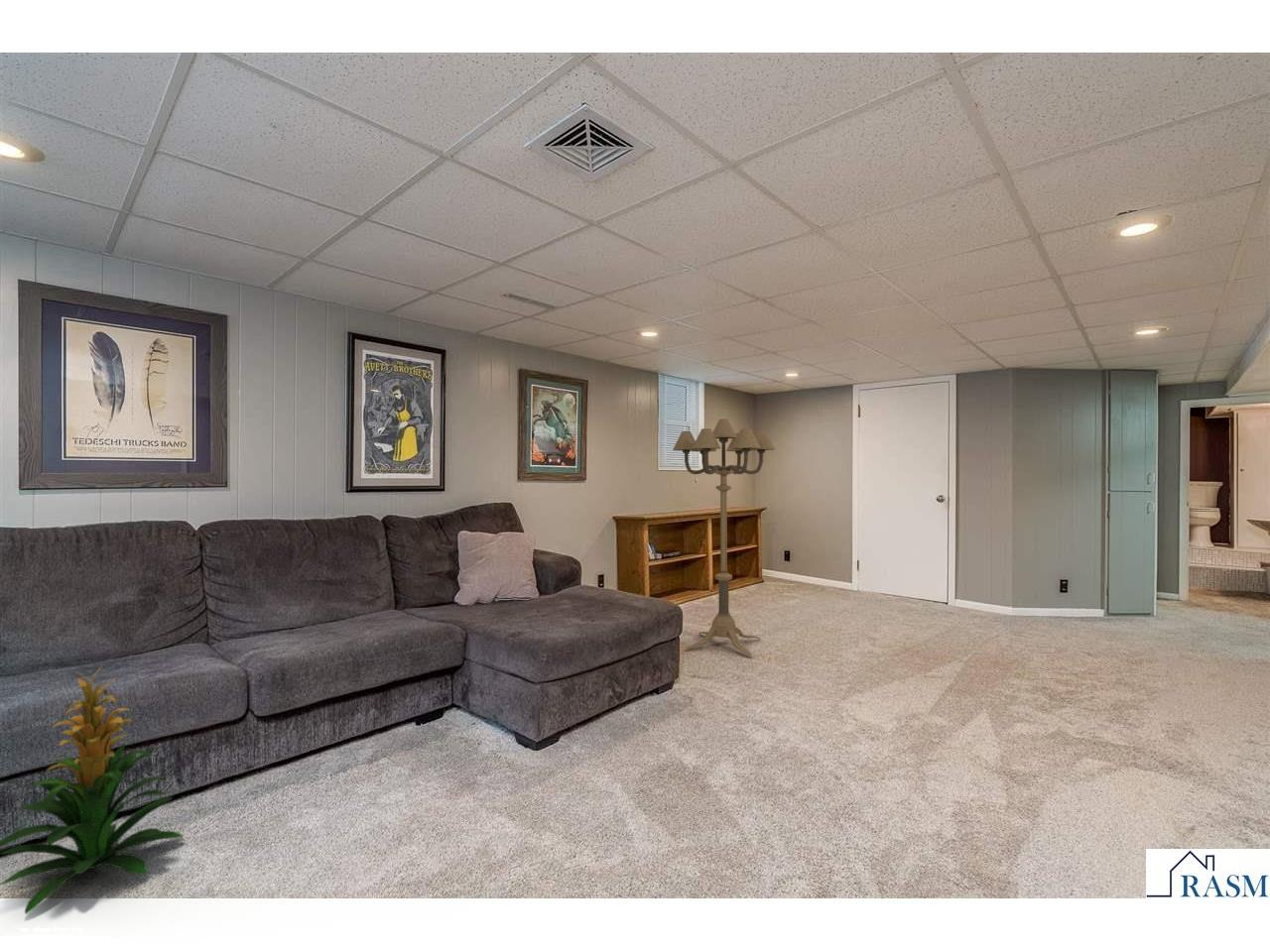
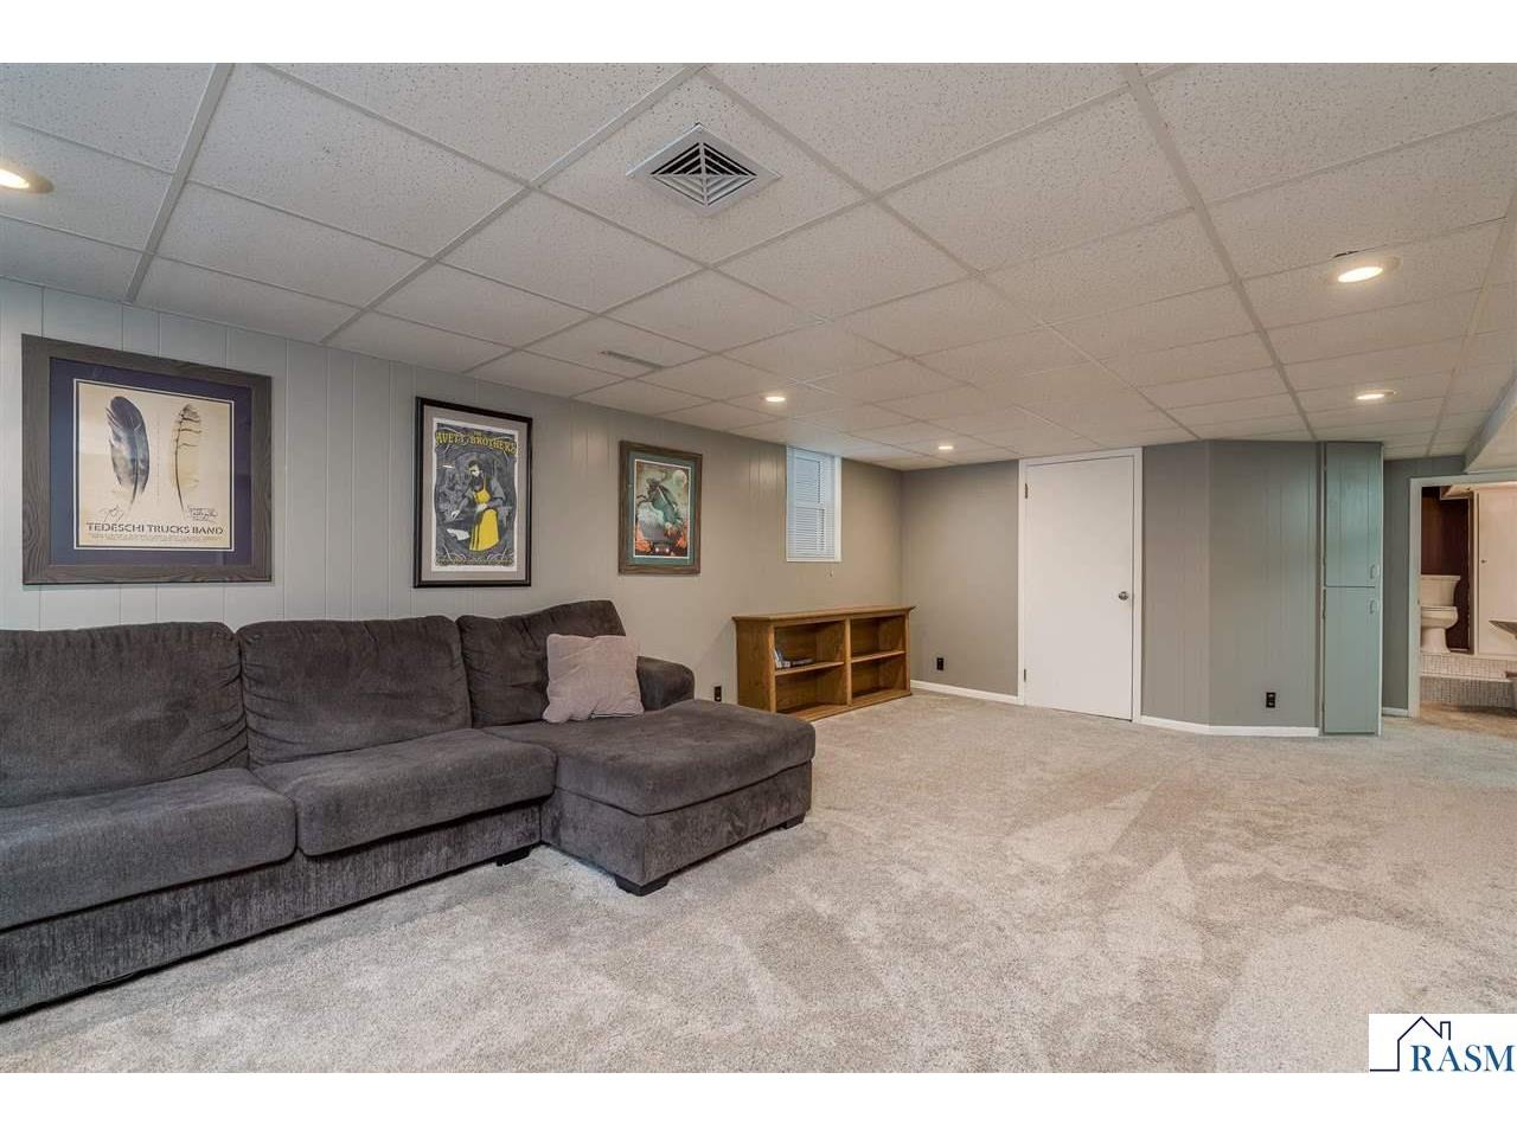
- indoor plant [0,664,184,915]
- floor lamp [672,417,776,659]
